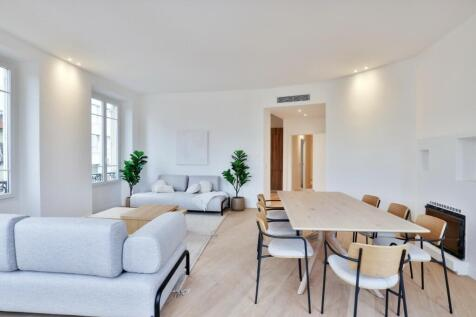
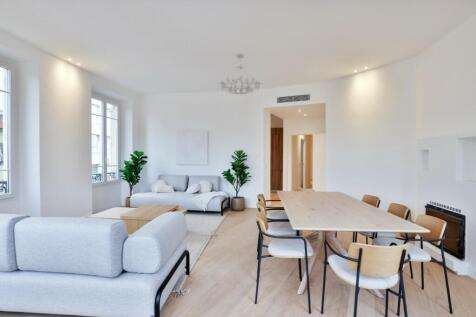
+ chandelier [216,53,265,95]
